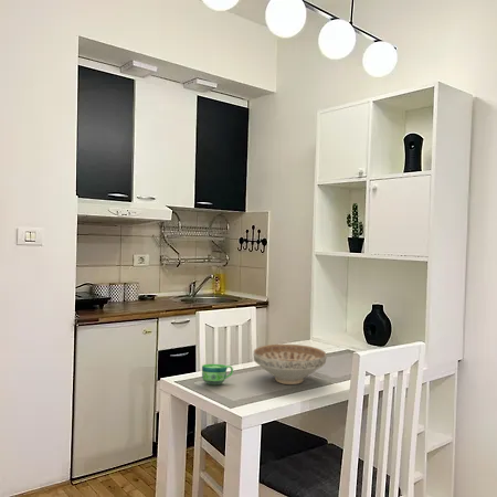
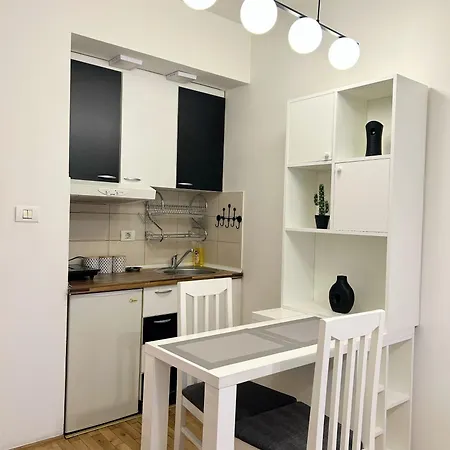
- cup [201,363,234,385]
- decorative bowl [253,343,328,385]
